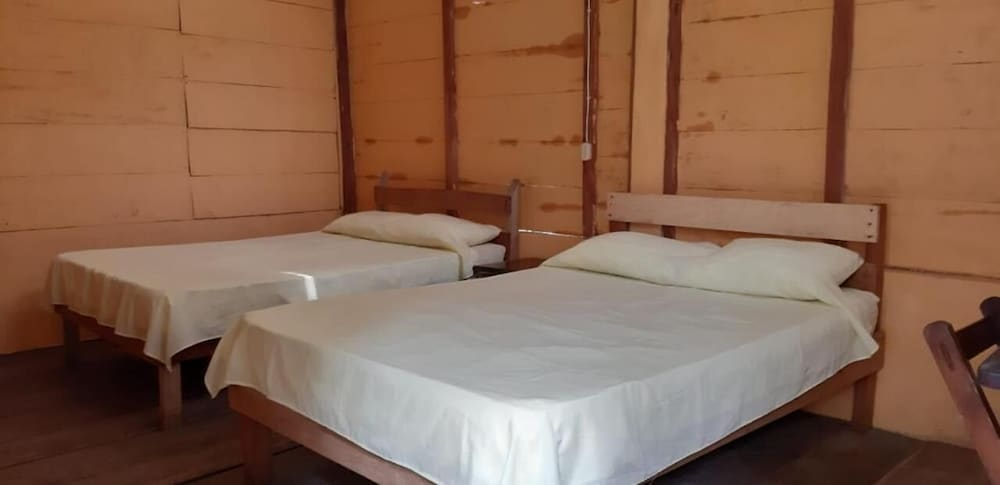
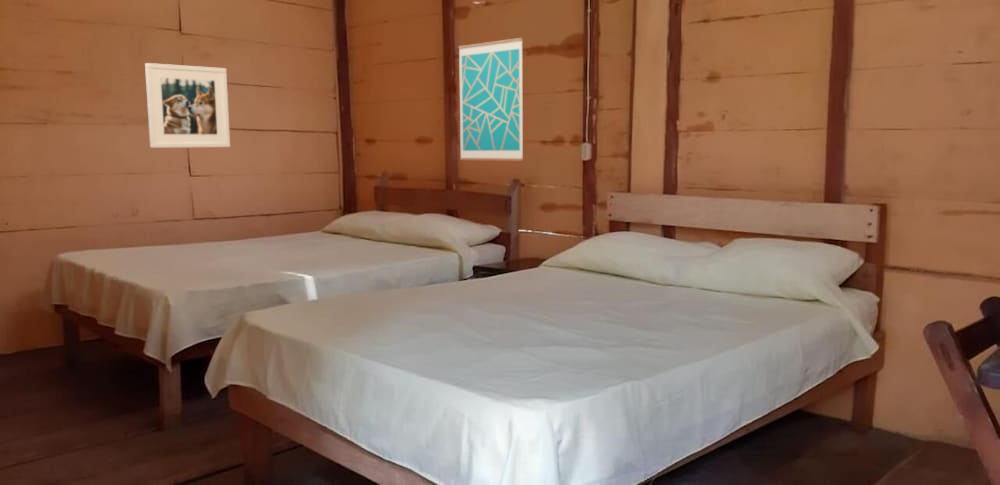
+ wall art [458,37,524,162]
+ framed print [144,62,231,149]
